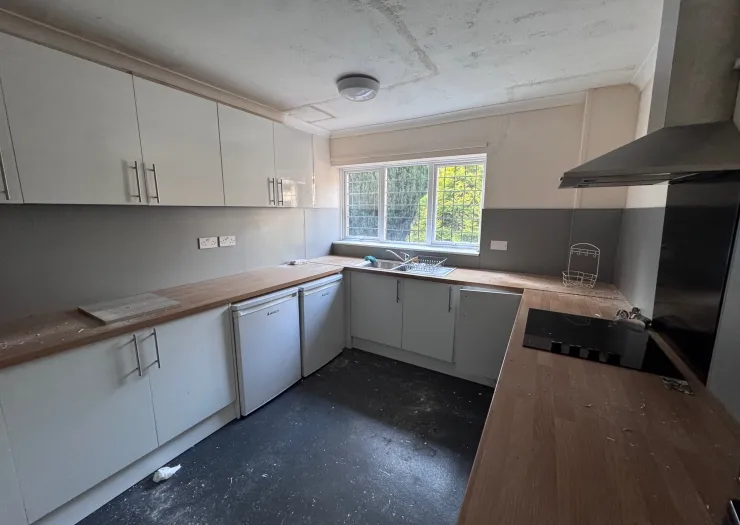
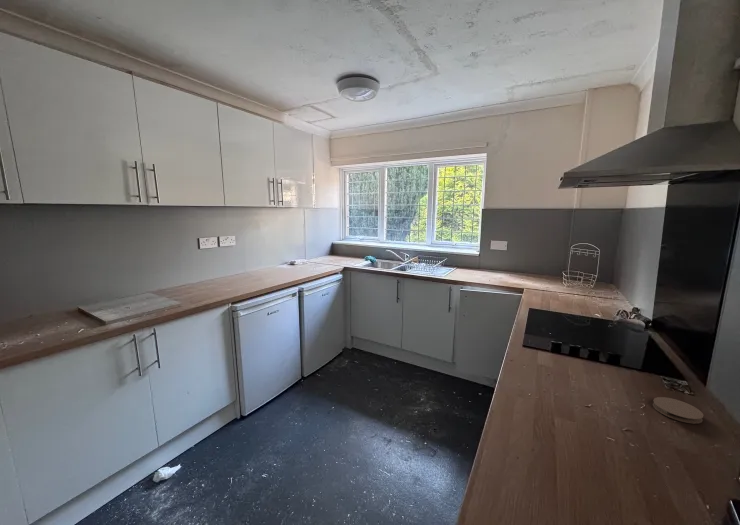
+ coaster [652,396,704,425]
